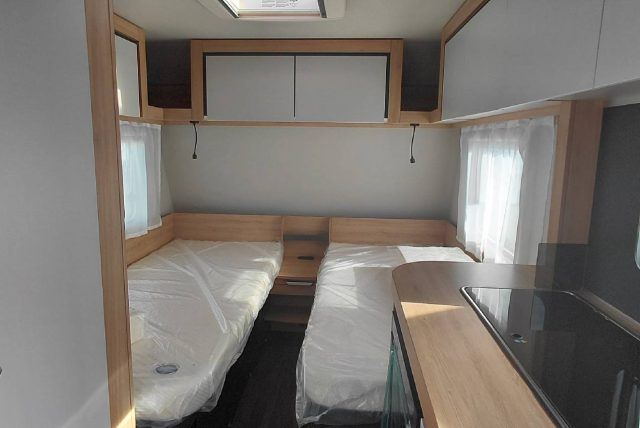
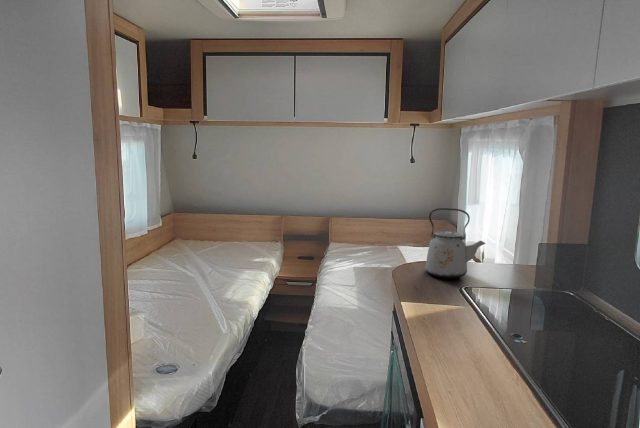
+ kettle [425,207,487,279]
